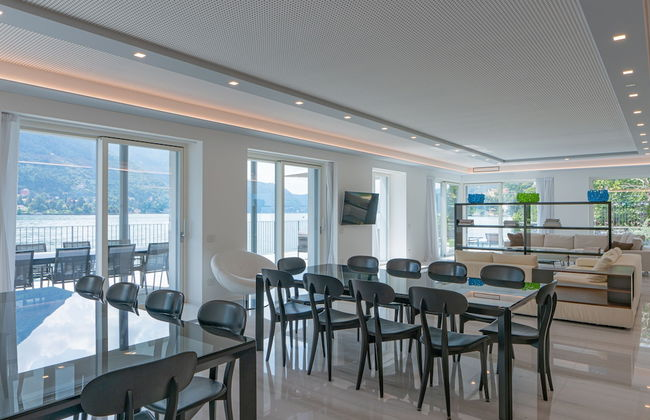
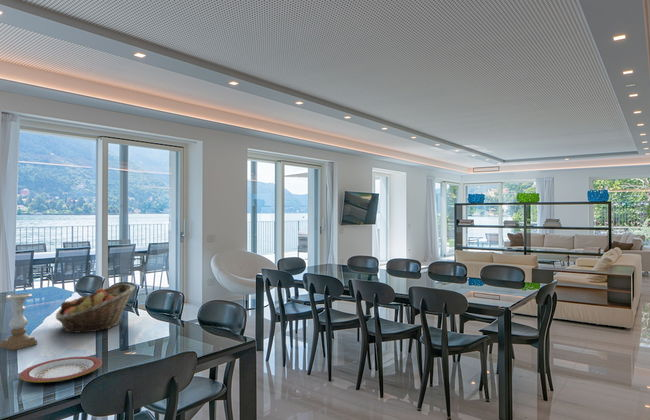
+ candle holder [0,293,38,351]
+ fruit basket [55,283,136,334]
+ plate [18,355,103,383]
